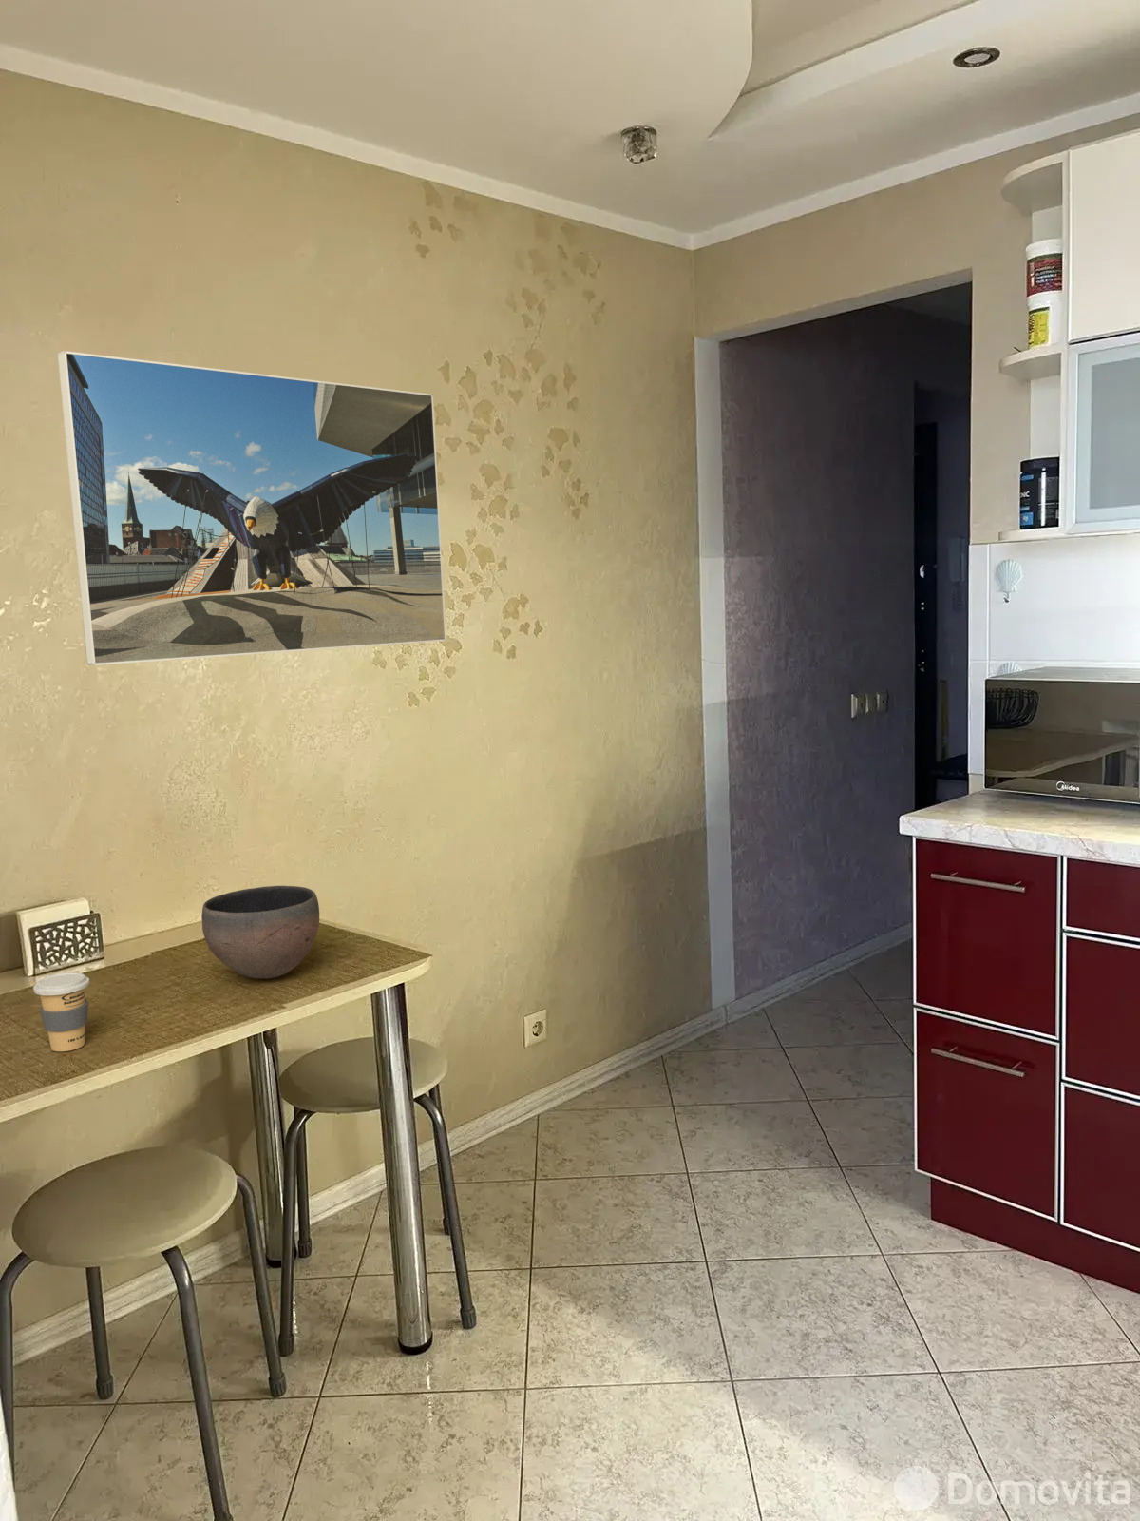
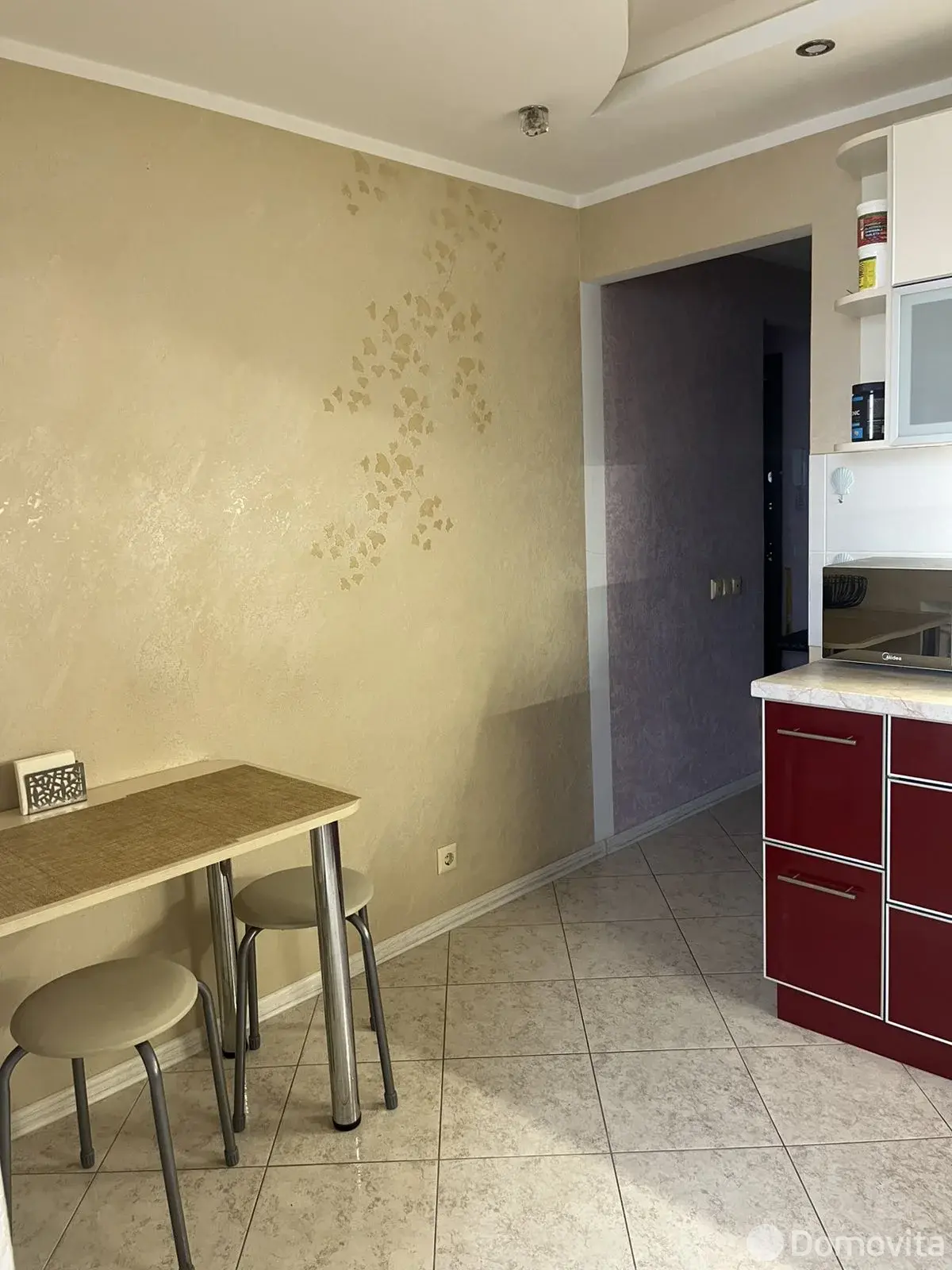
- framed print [57,350,448,666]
- bowl [200,885,320,980]
- coffee cup [32,971,90,1053]
